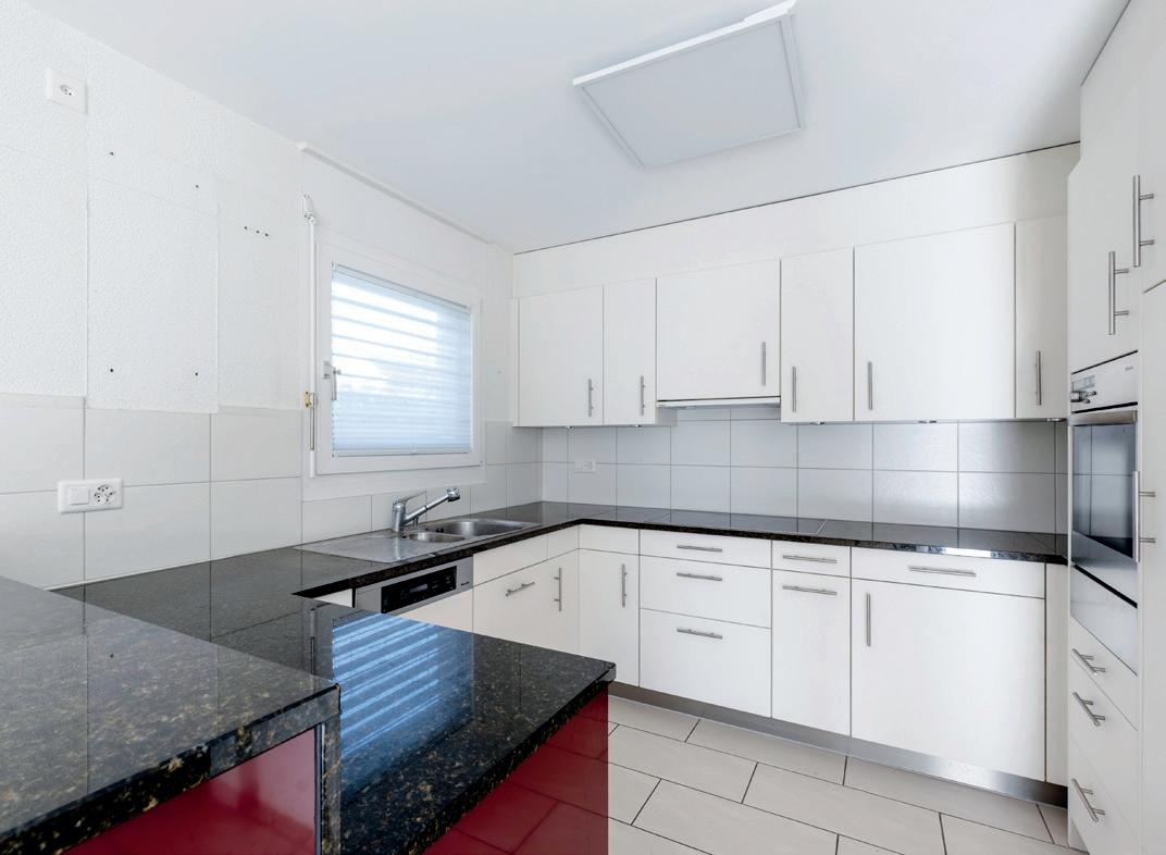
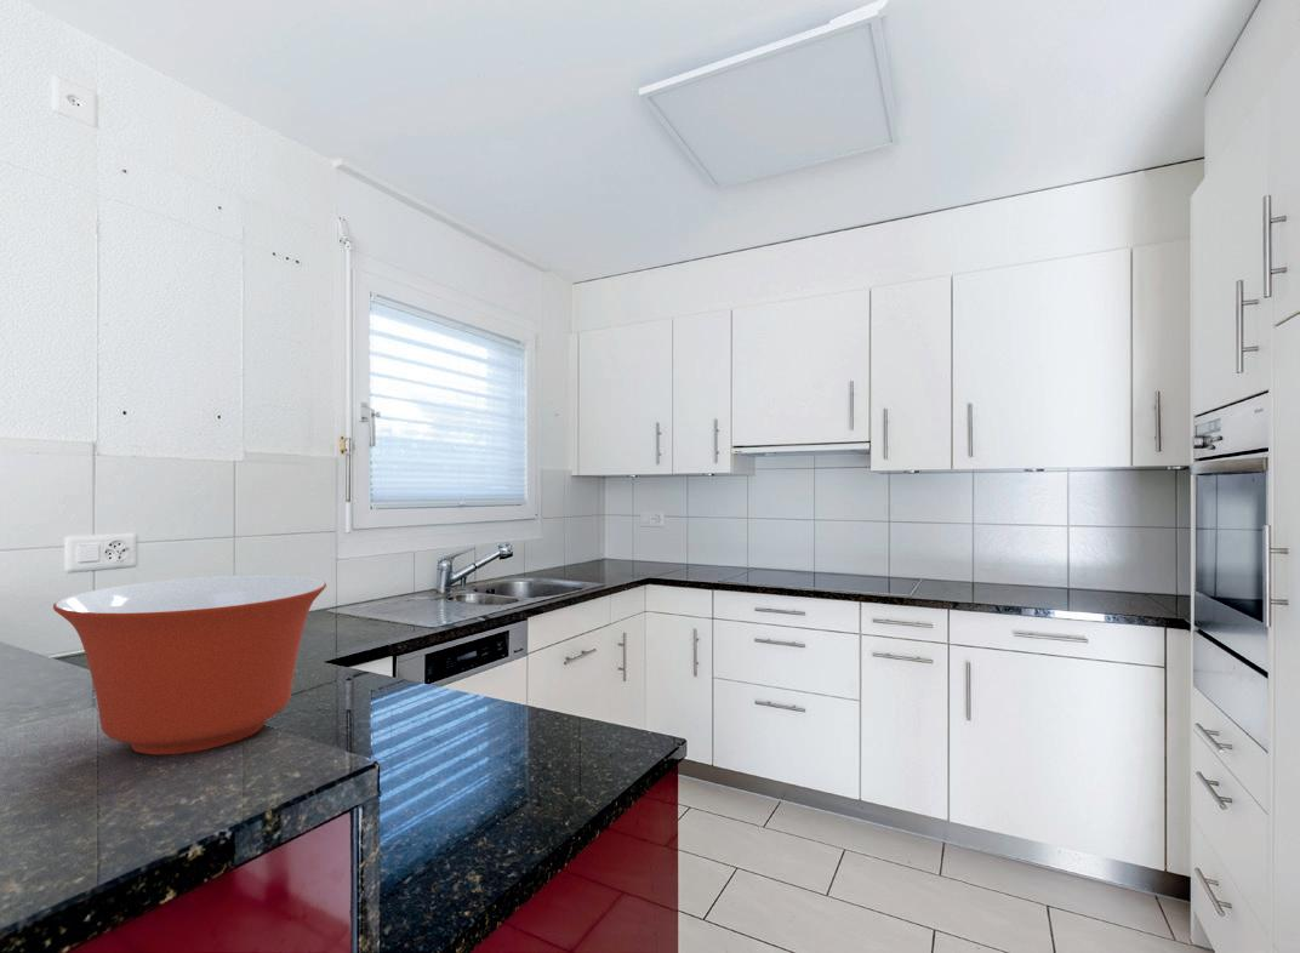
+ mixing bowl [52,573,327,757]
